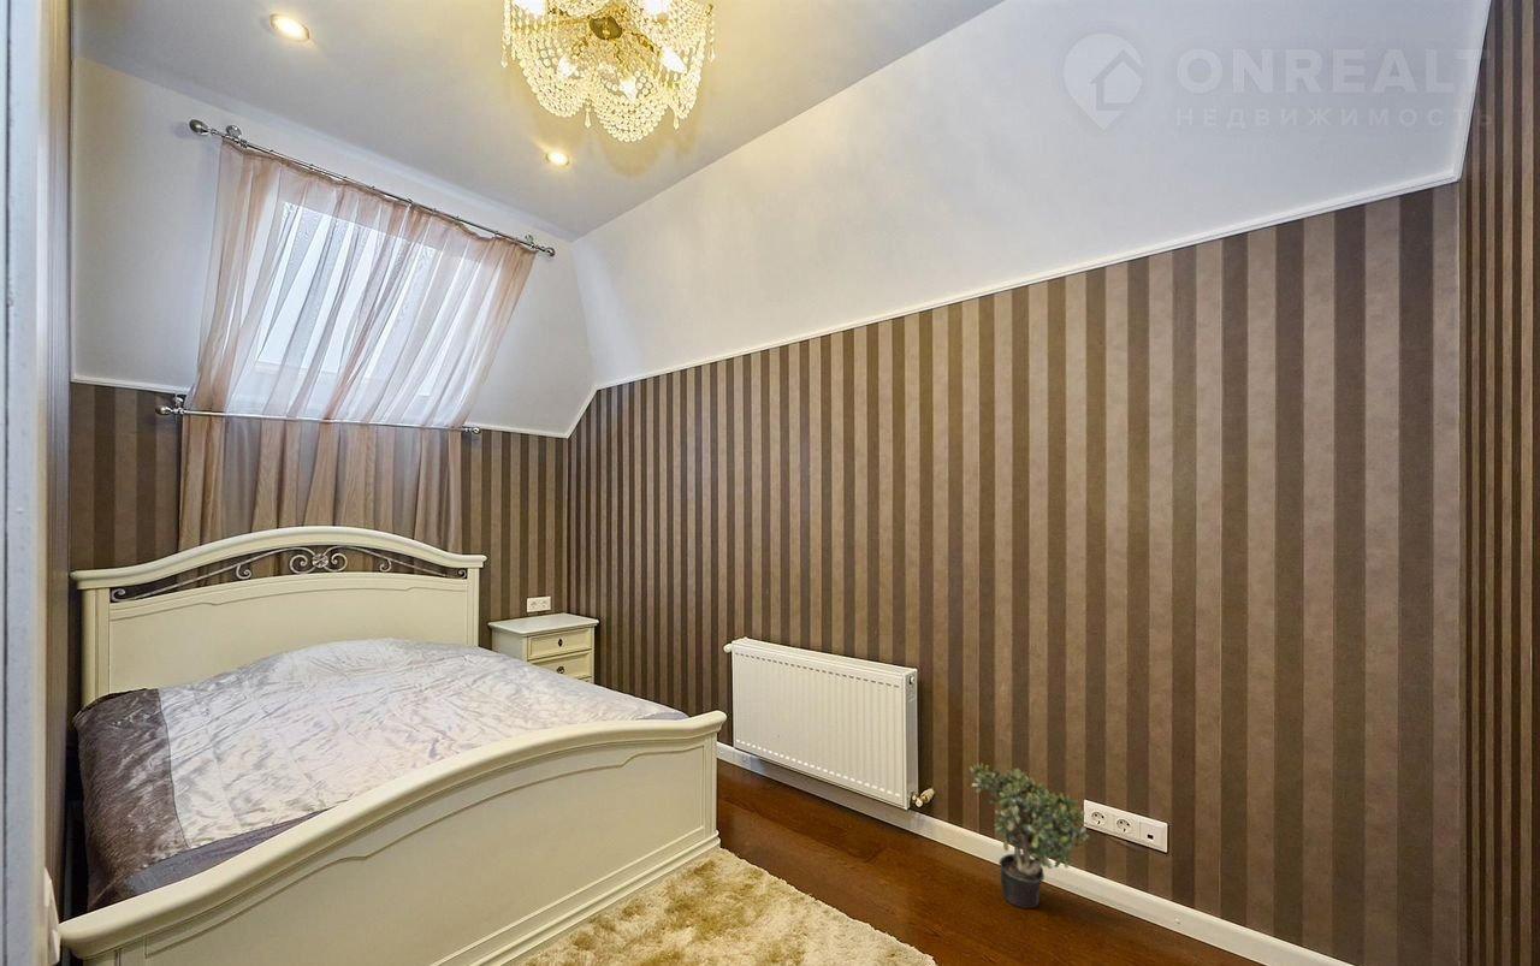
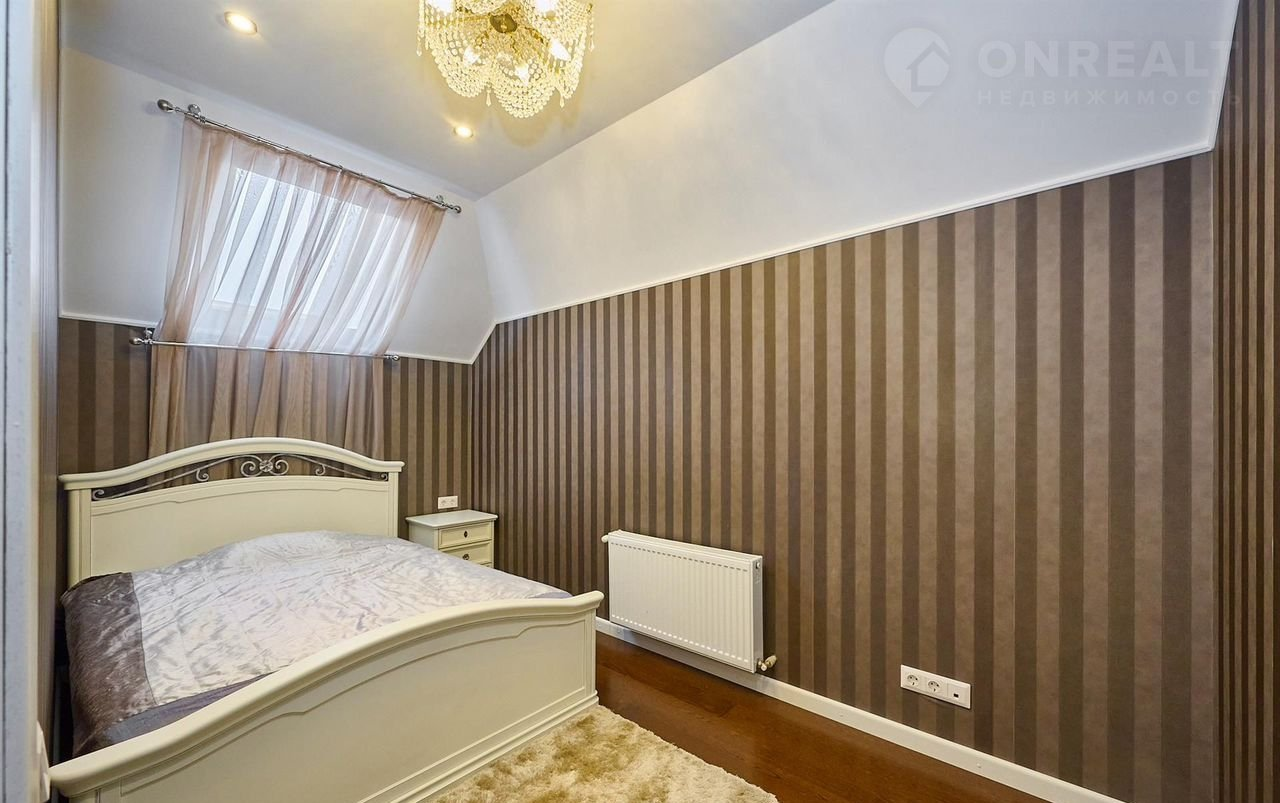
- potted plant [969,761,1090,909]
